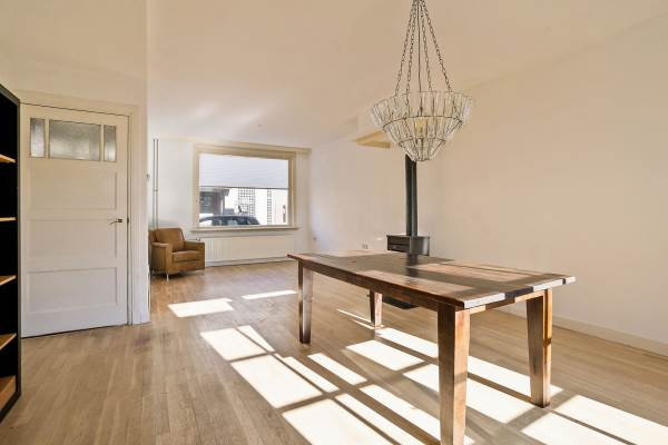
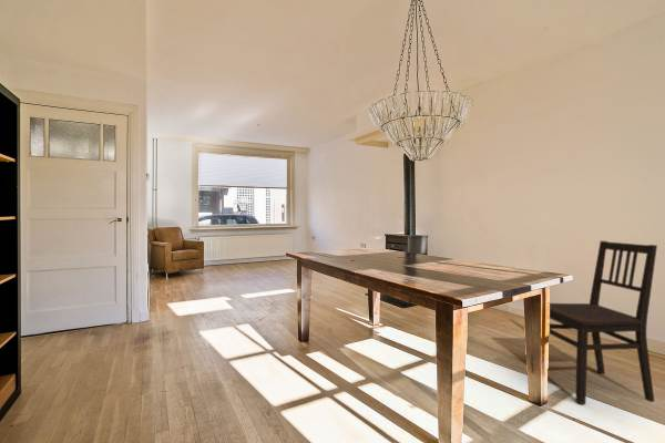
+ dining chair [549,240,658,405]
